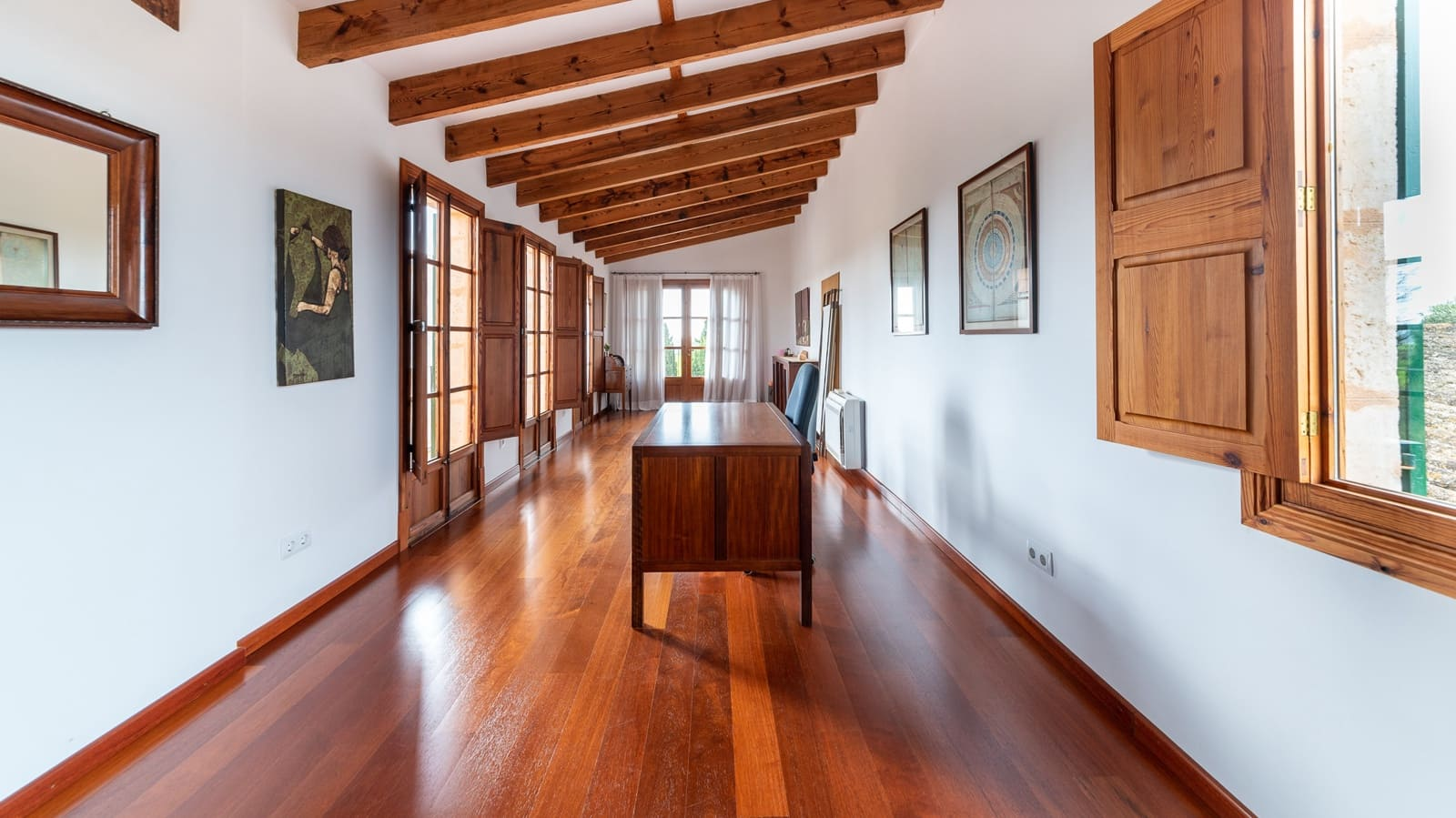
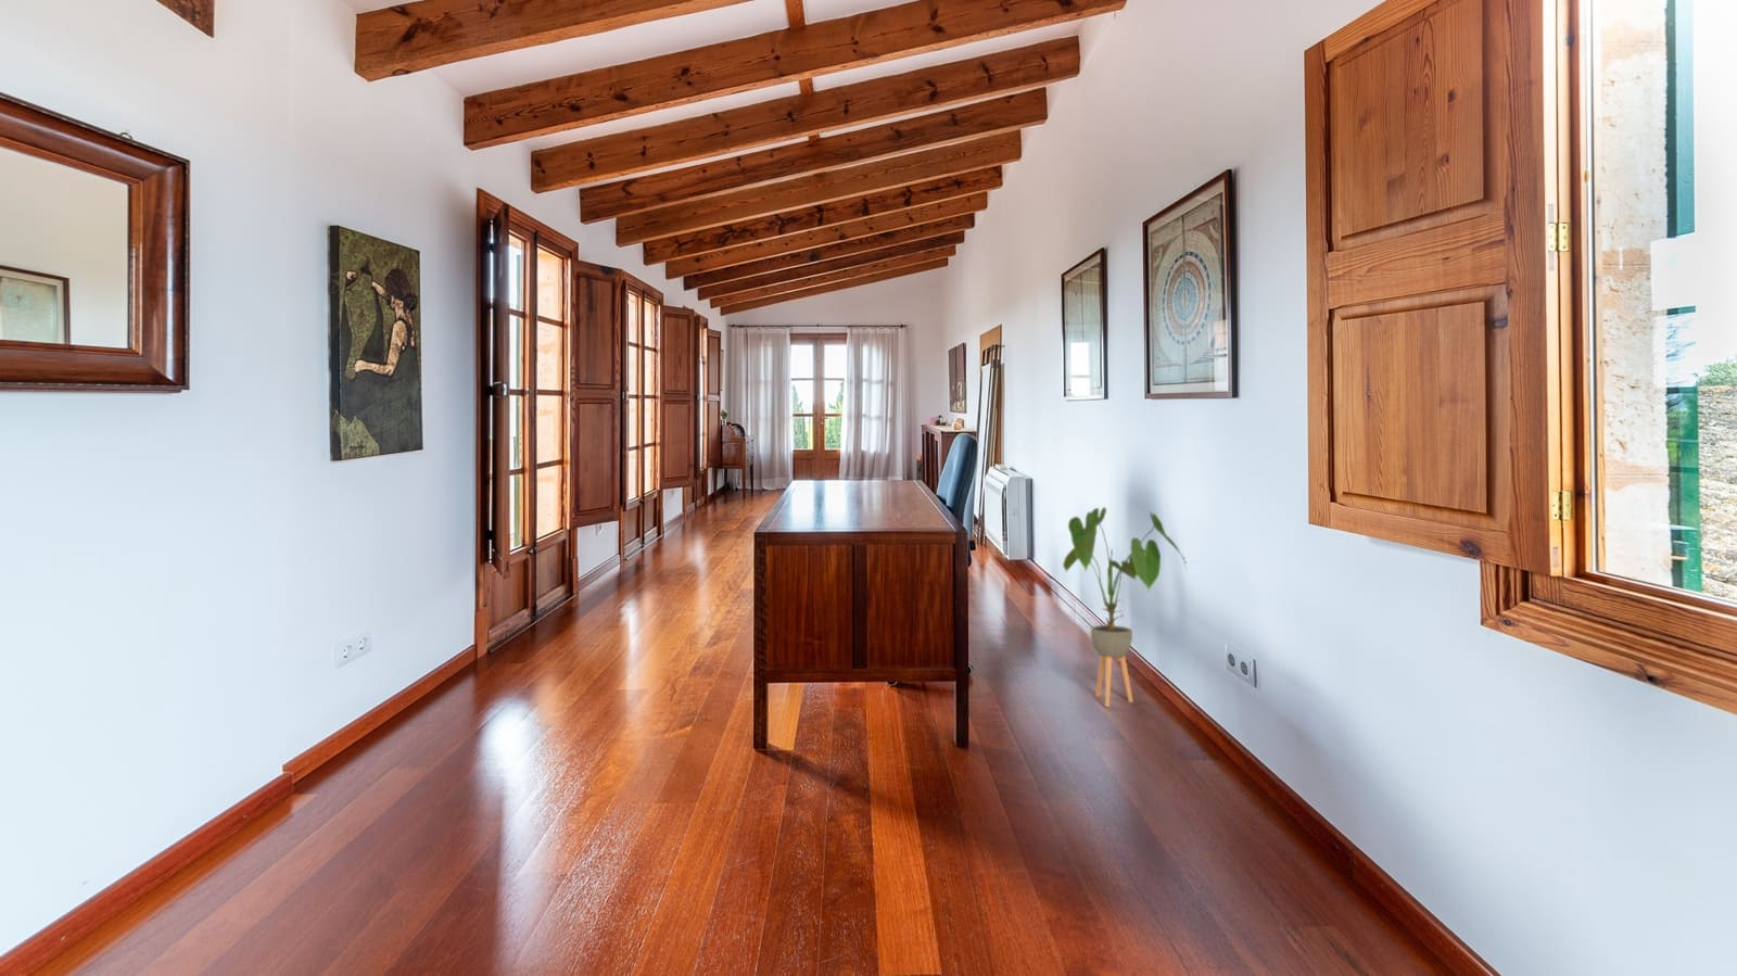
+ house plant [1062,506,1188,708]
